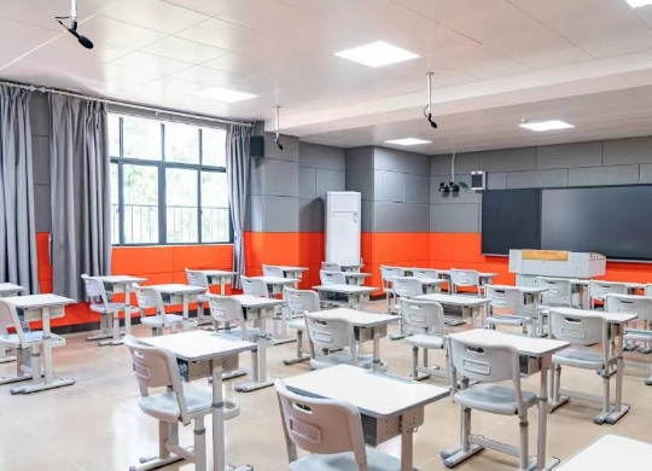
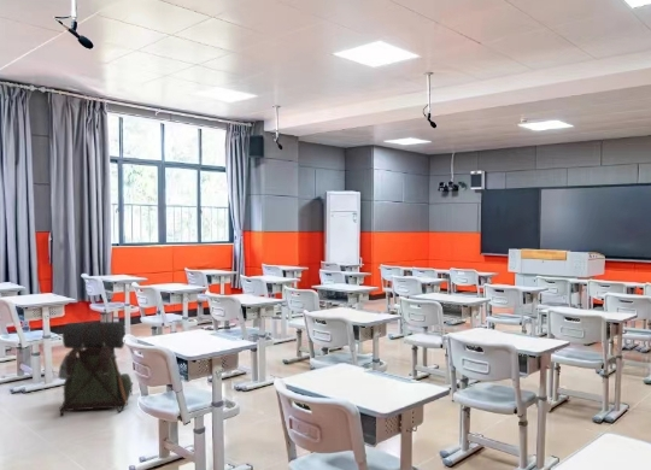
+ backpack [57,321,134,417]
